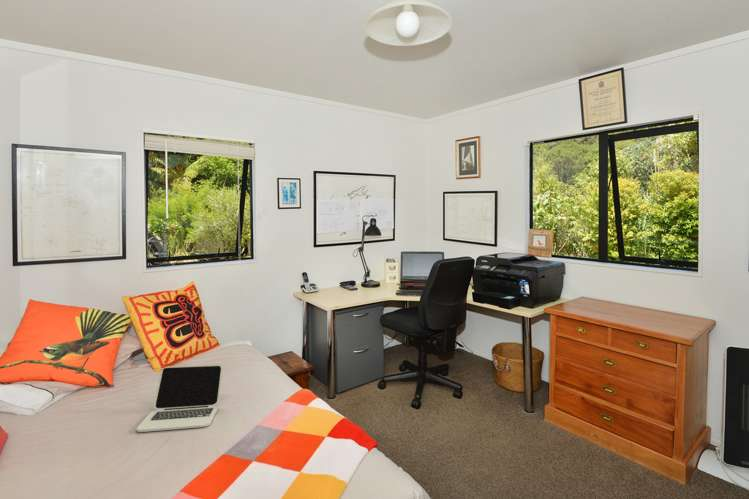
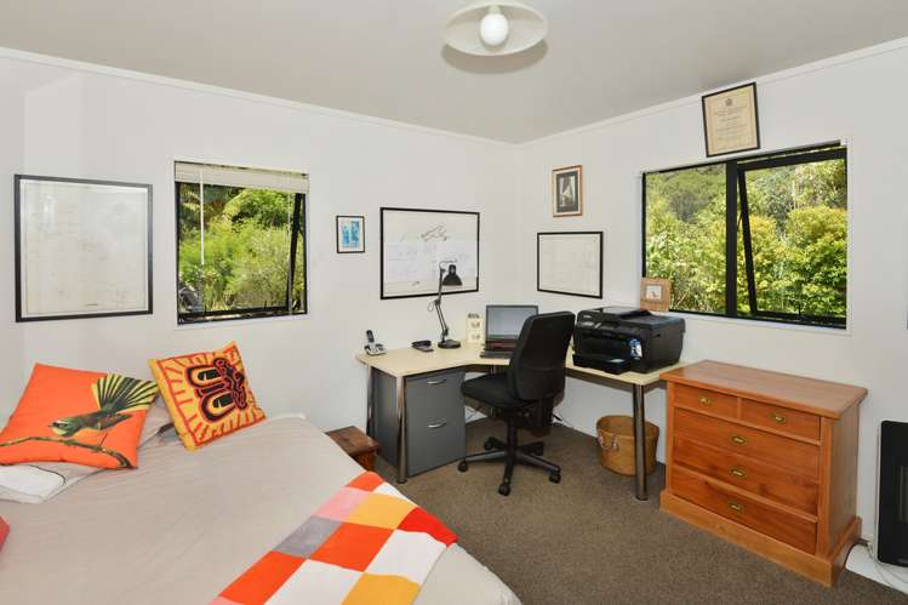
- laptop [136,363,224,433]
